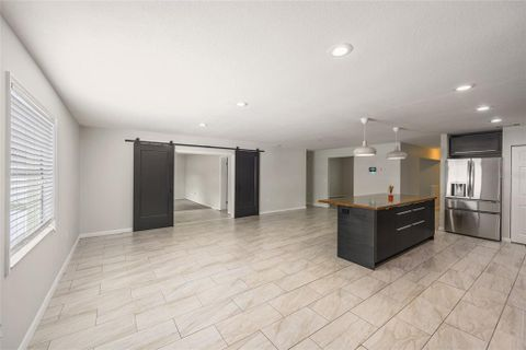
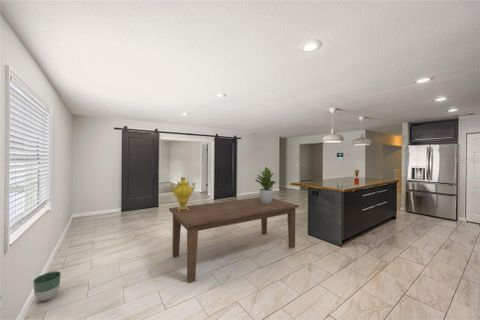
+ dining table [168,196,300,284]
+ planter [32,270,62,302]
+ decorative urn [169,176,196,211]
+ potted plant [254,166,278,204]
